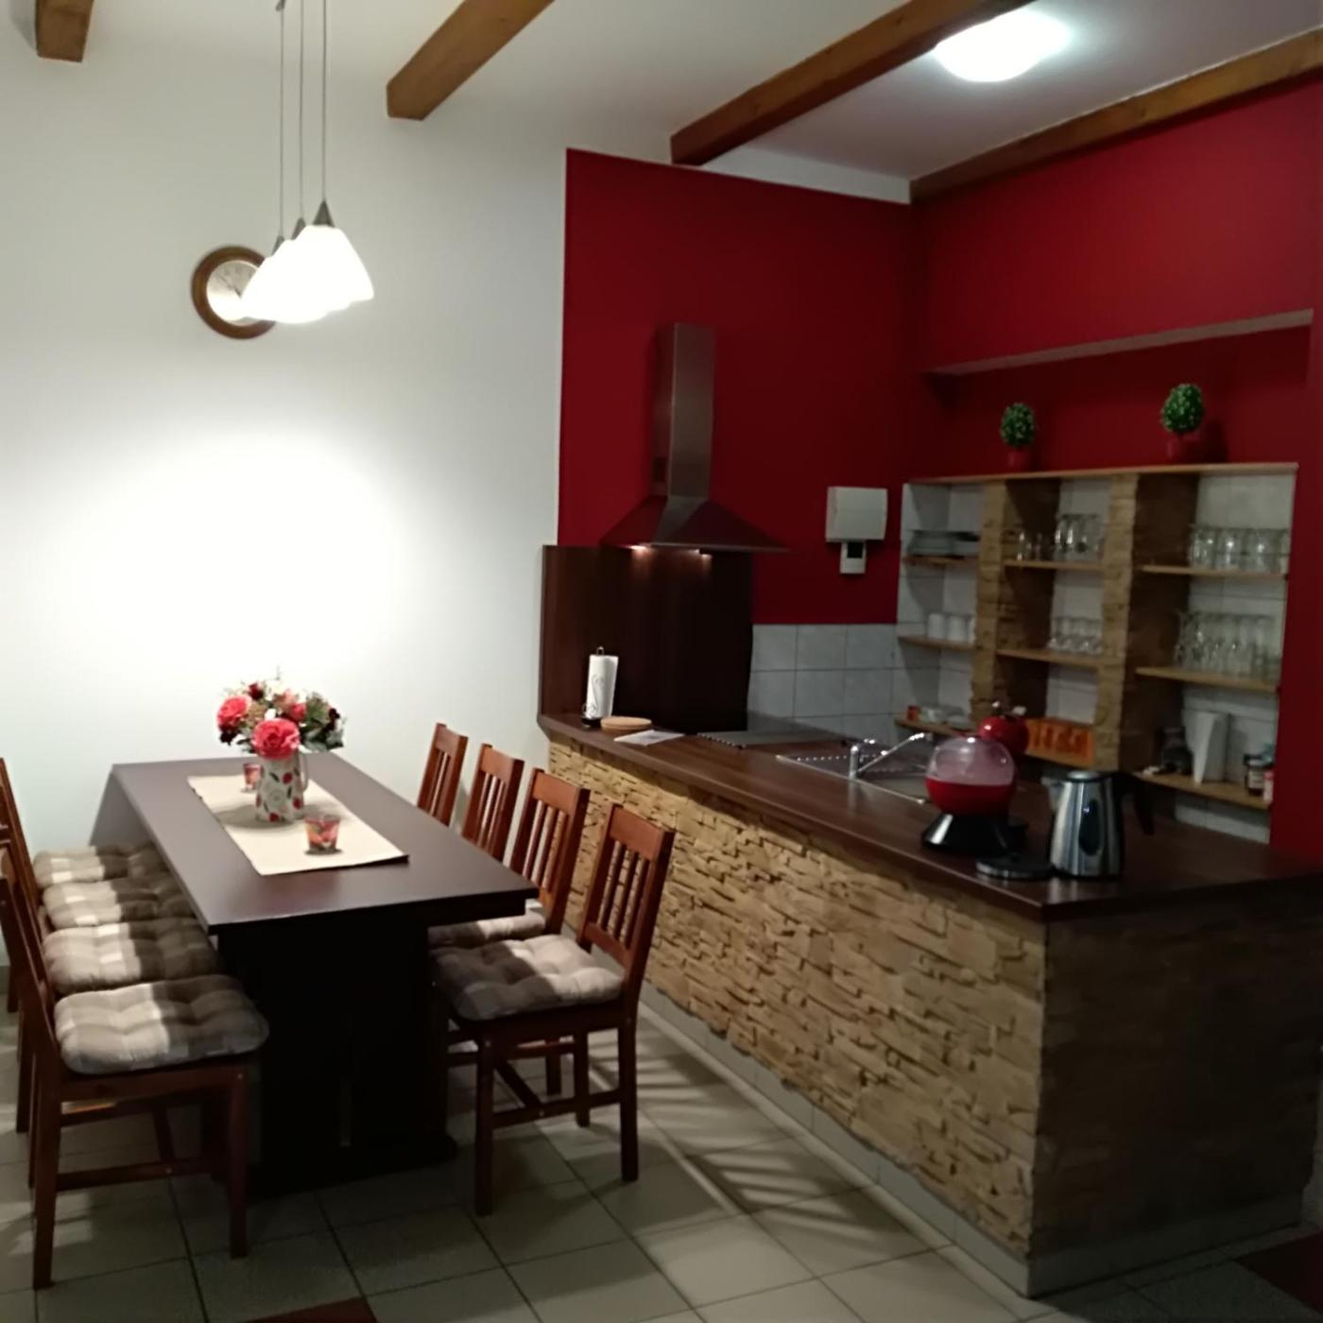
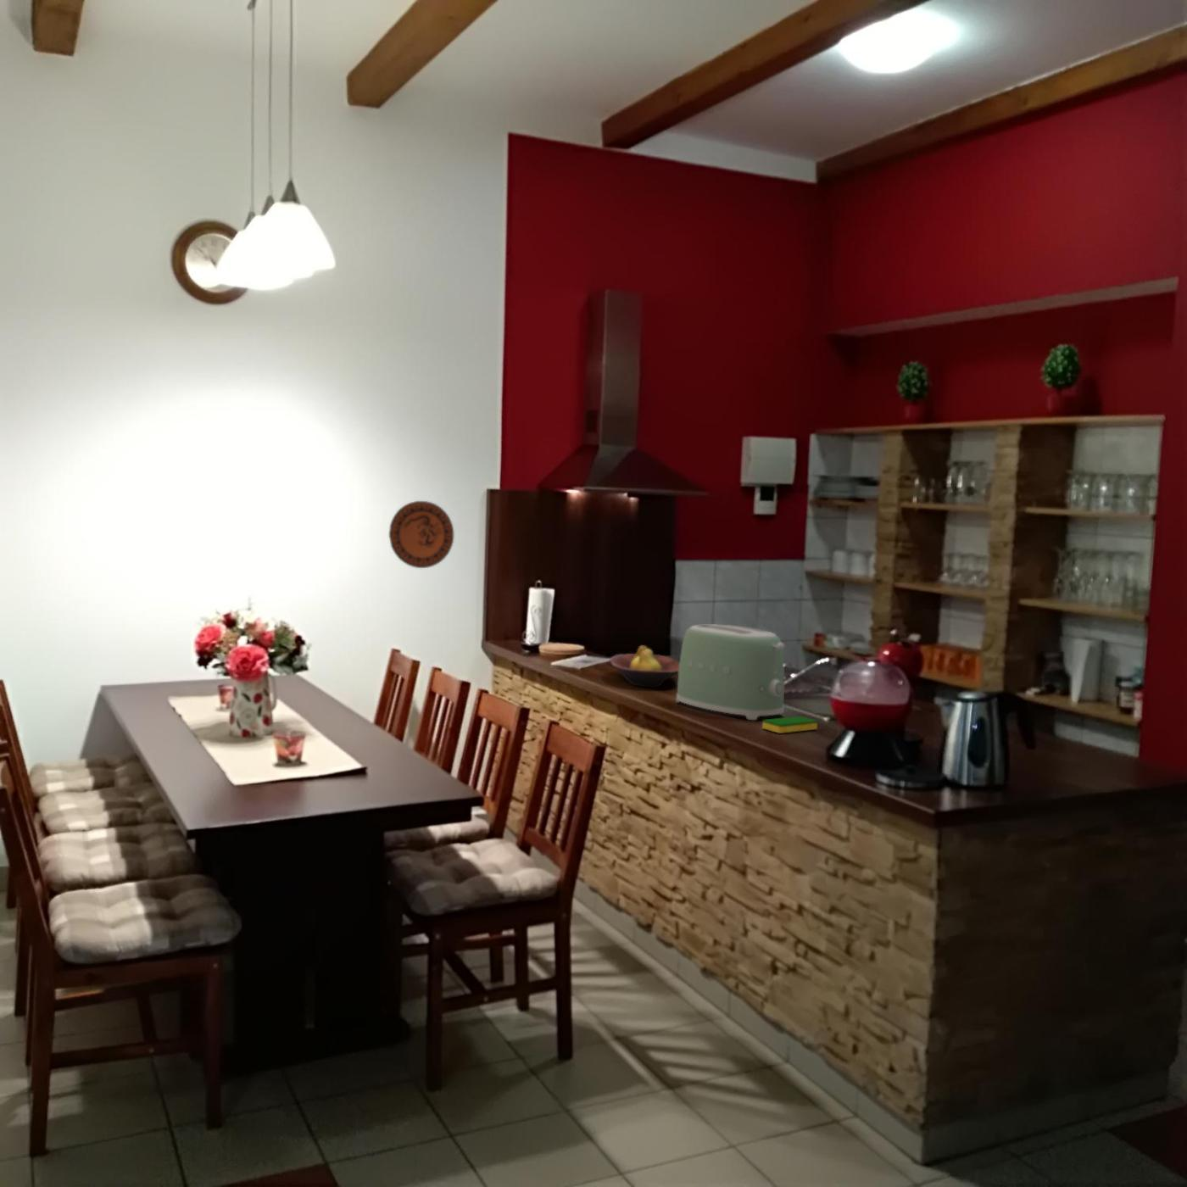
+ toaster [675,623,785,721]
+ decorative plate [388,500,454,568]
+ dish sponge [761,715,819,734]
+ fruit bowl [609,646,680,688]
